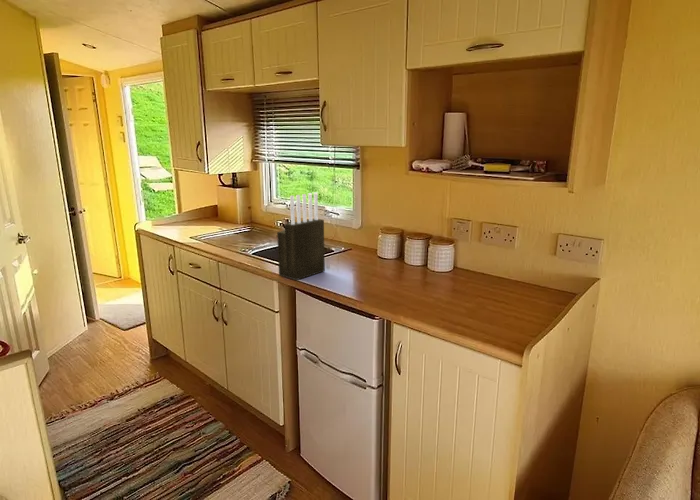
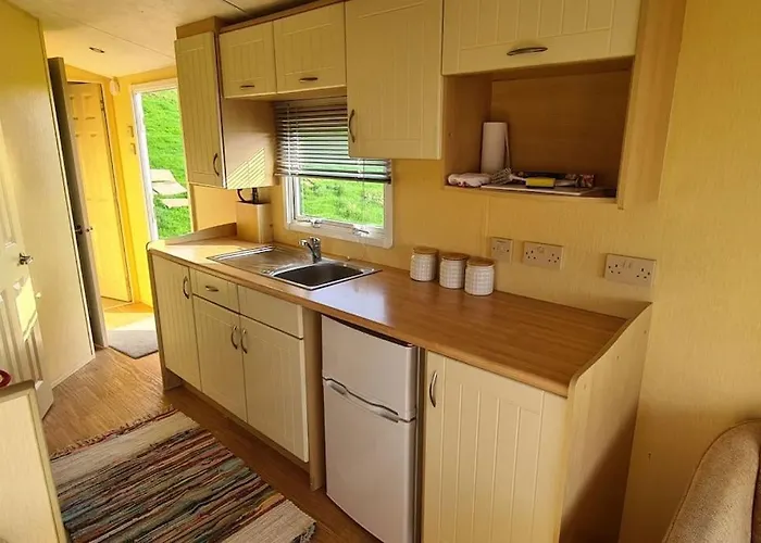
- knife block [276,192,326,281]
